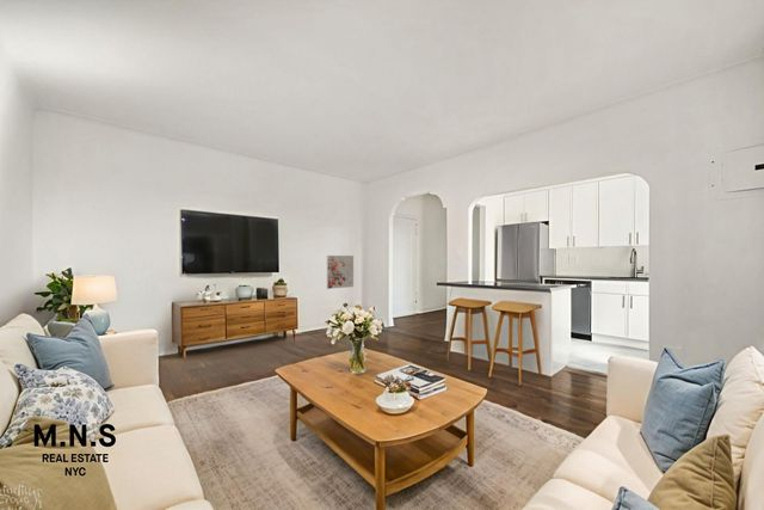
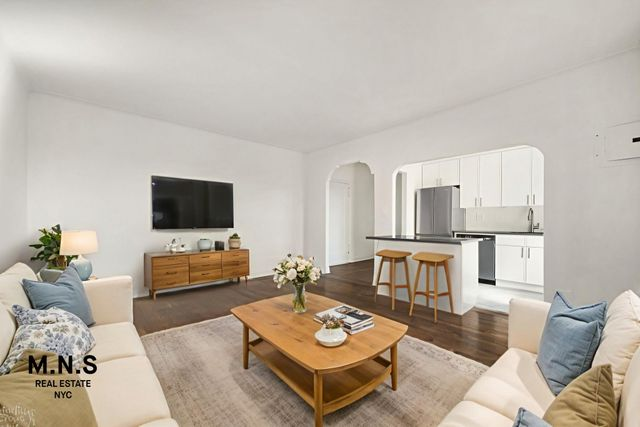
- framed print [326,254,355,290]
